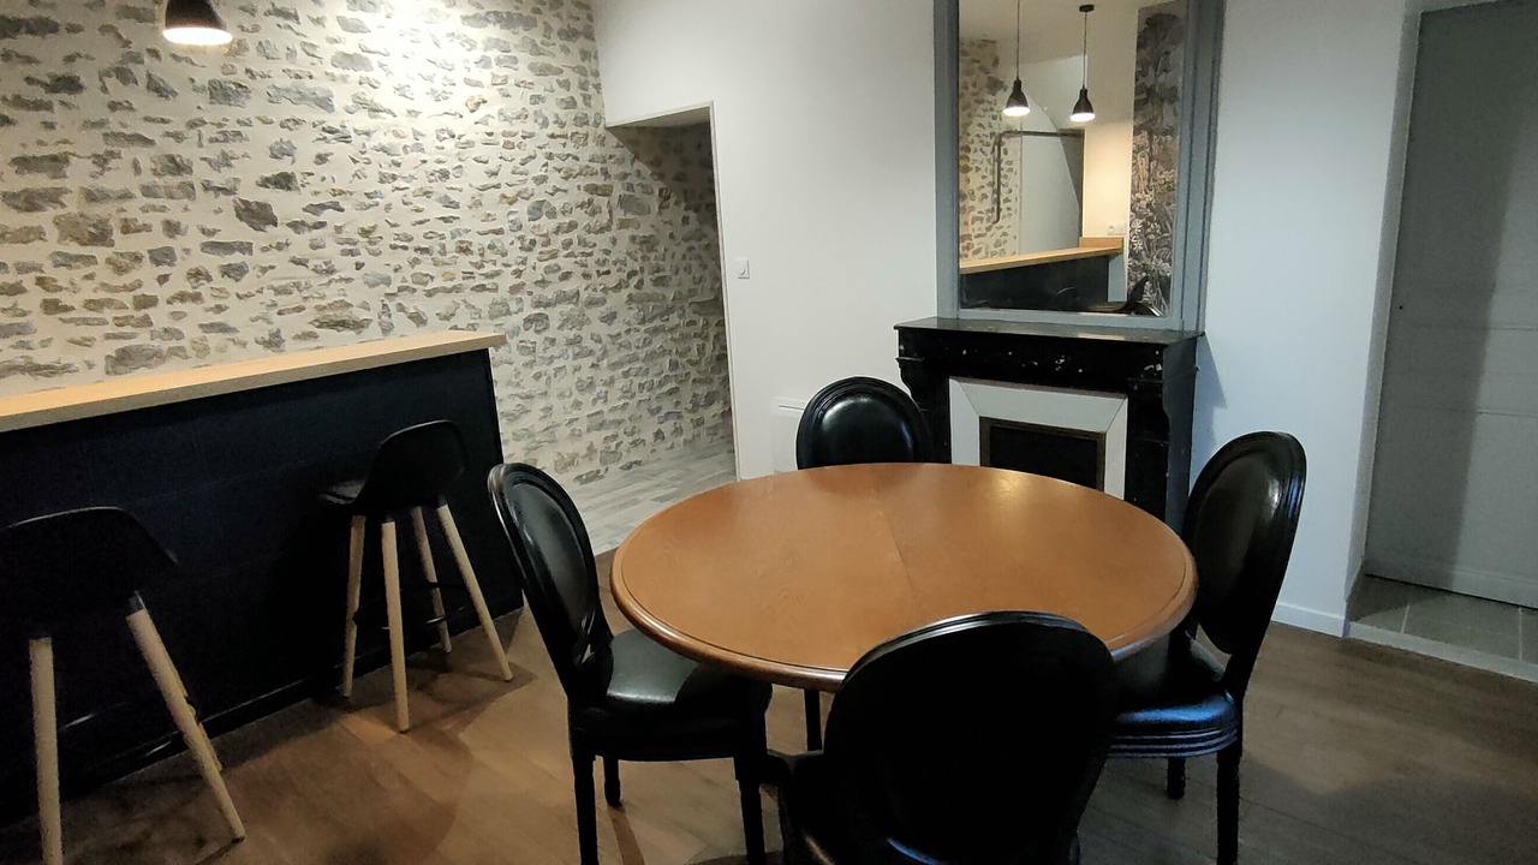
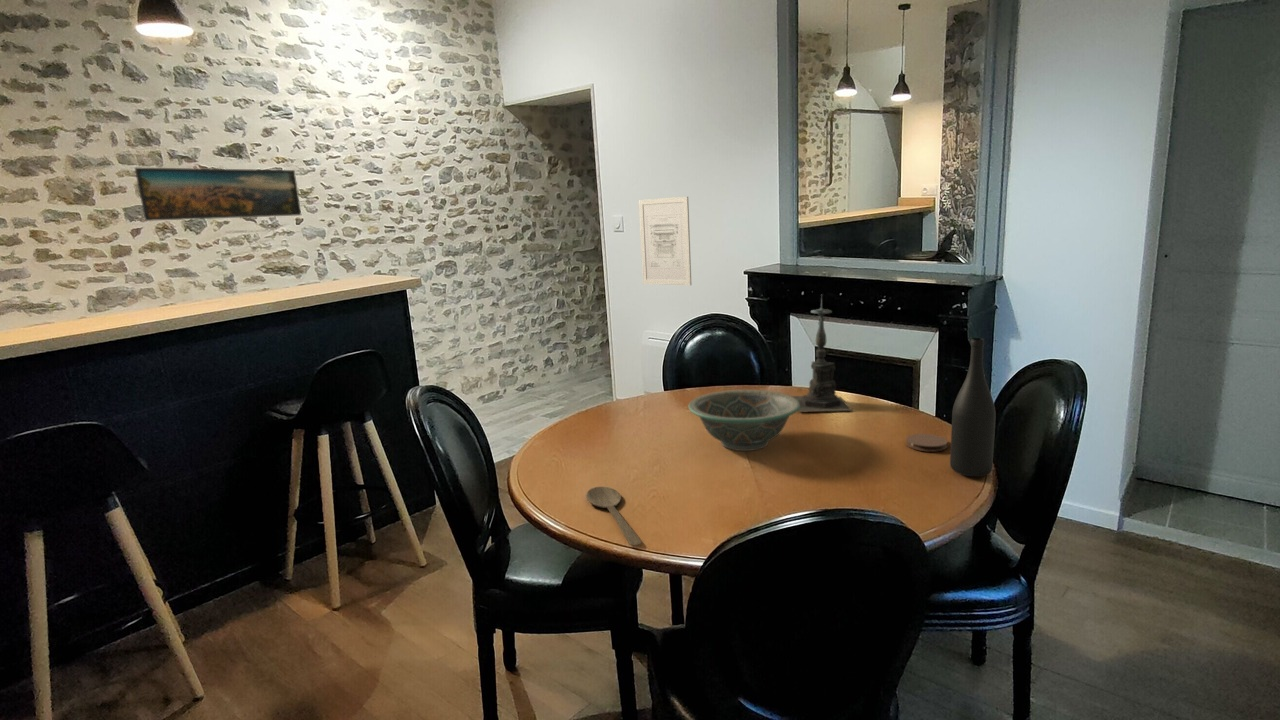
+ wine bottle [949,337,997,477]
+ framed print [134,167,302,222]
+ candle holder [791,293,852,413]
+ decorative bowl [688,389,800,452]
+ coaster [905,433,949,452]
+ wall art [638,196,692,286]
+ wooden spoon [585,485,643,547]
